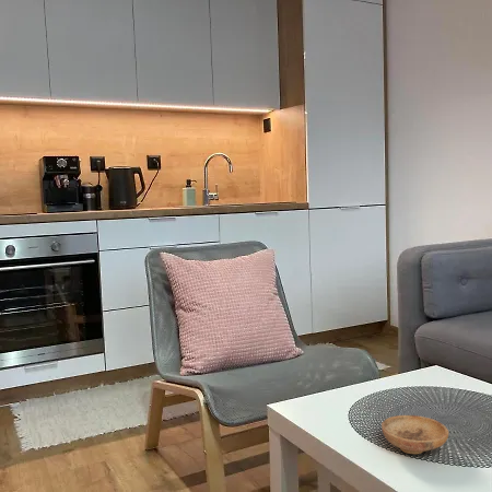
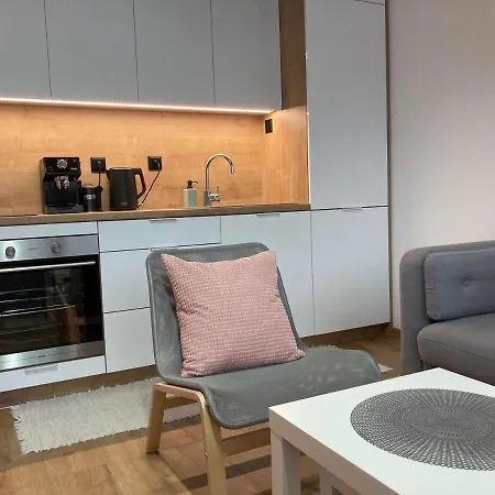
- bowl [380,414,449,455]
